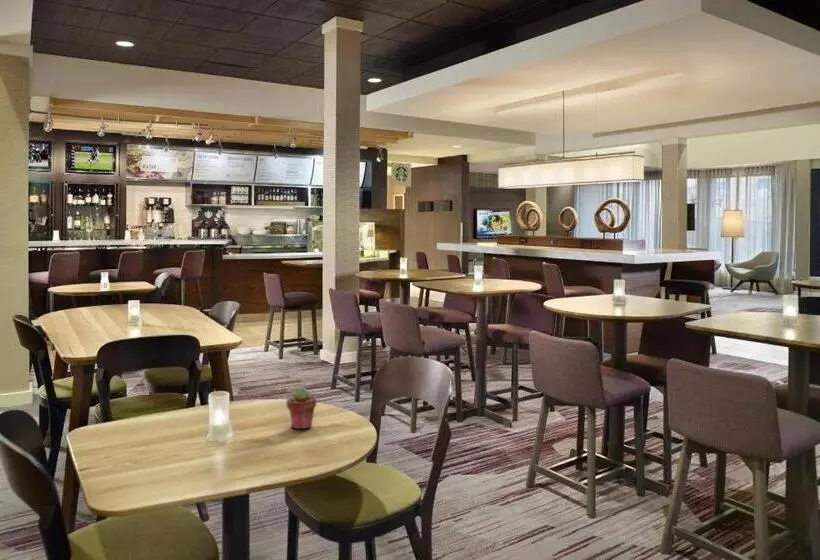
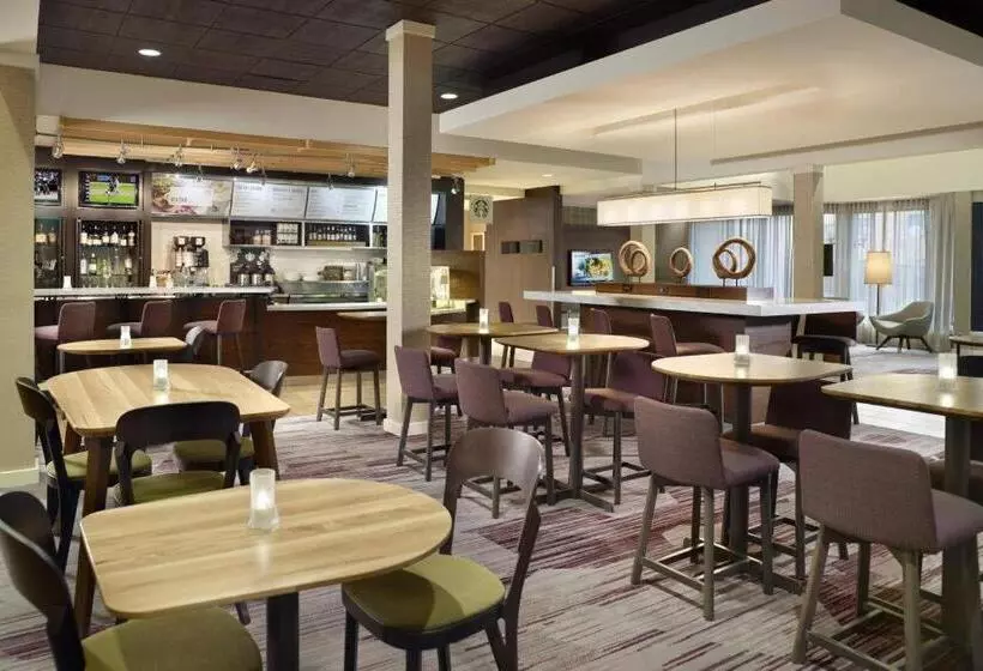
- potted succulent [285,387,317,430]
